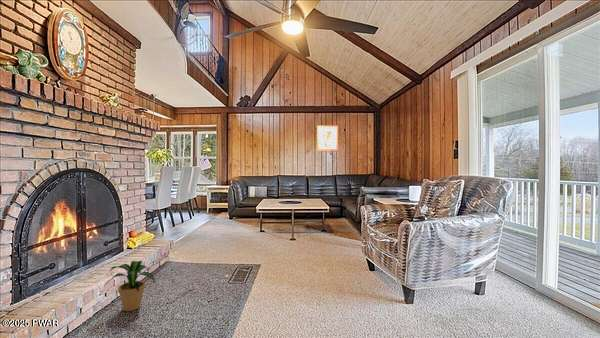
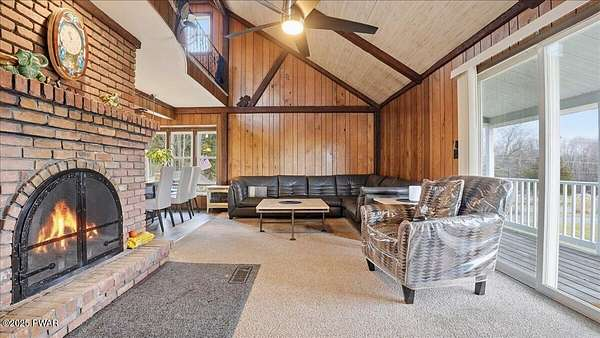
- wall art [316,125,339,152]
- potted plant [103,260,156,312]
